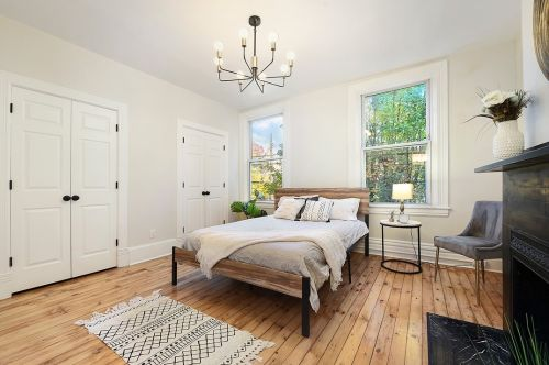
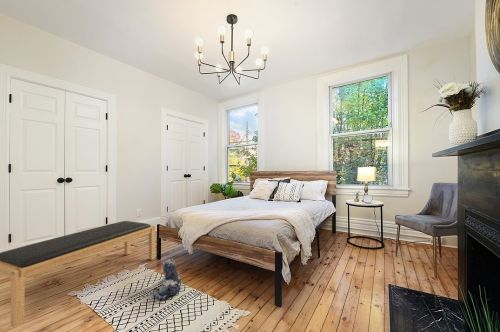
+ bench [0,220,156,329]
+ plush toy [152,258,181,301]
